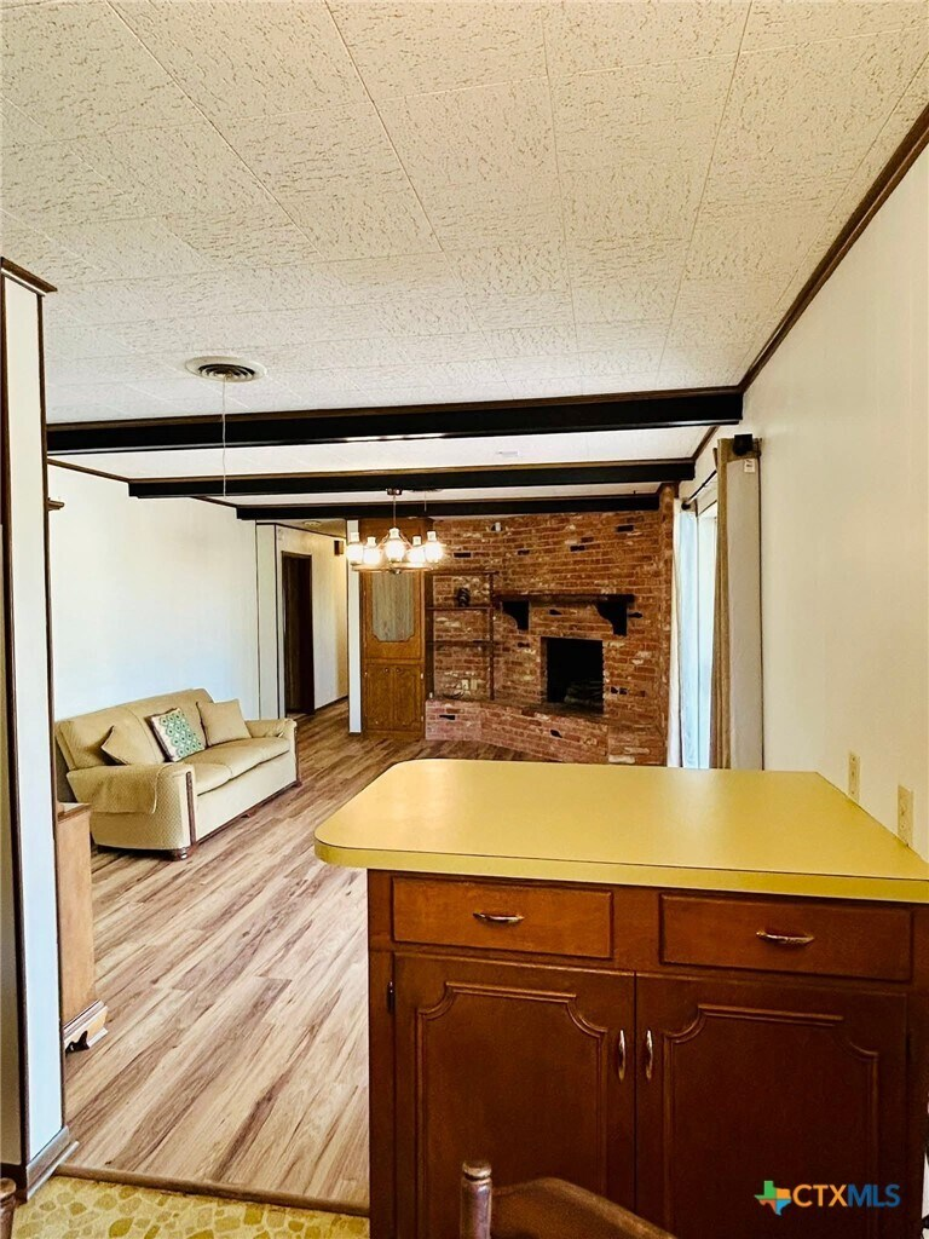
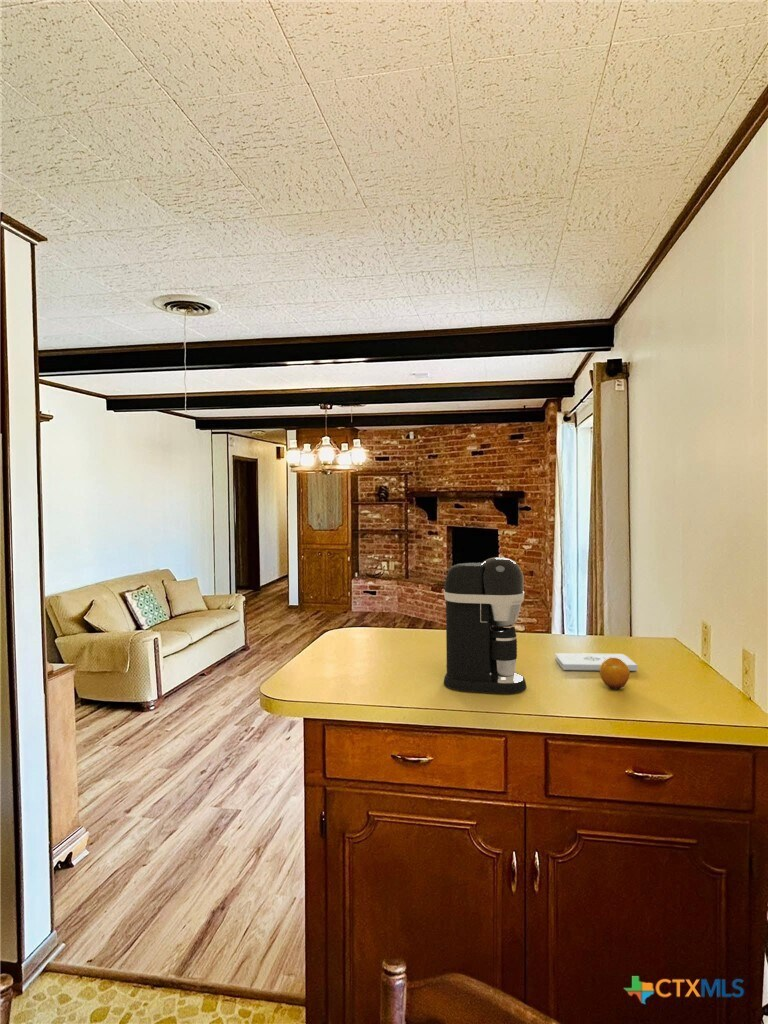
+ notepad [555,652,638,672]
+ fruit [599,657,631,690]
+ coffee maker [443,556,527,695]
